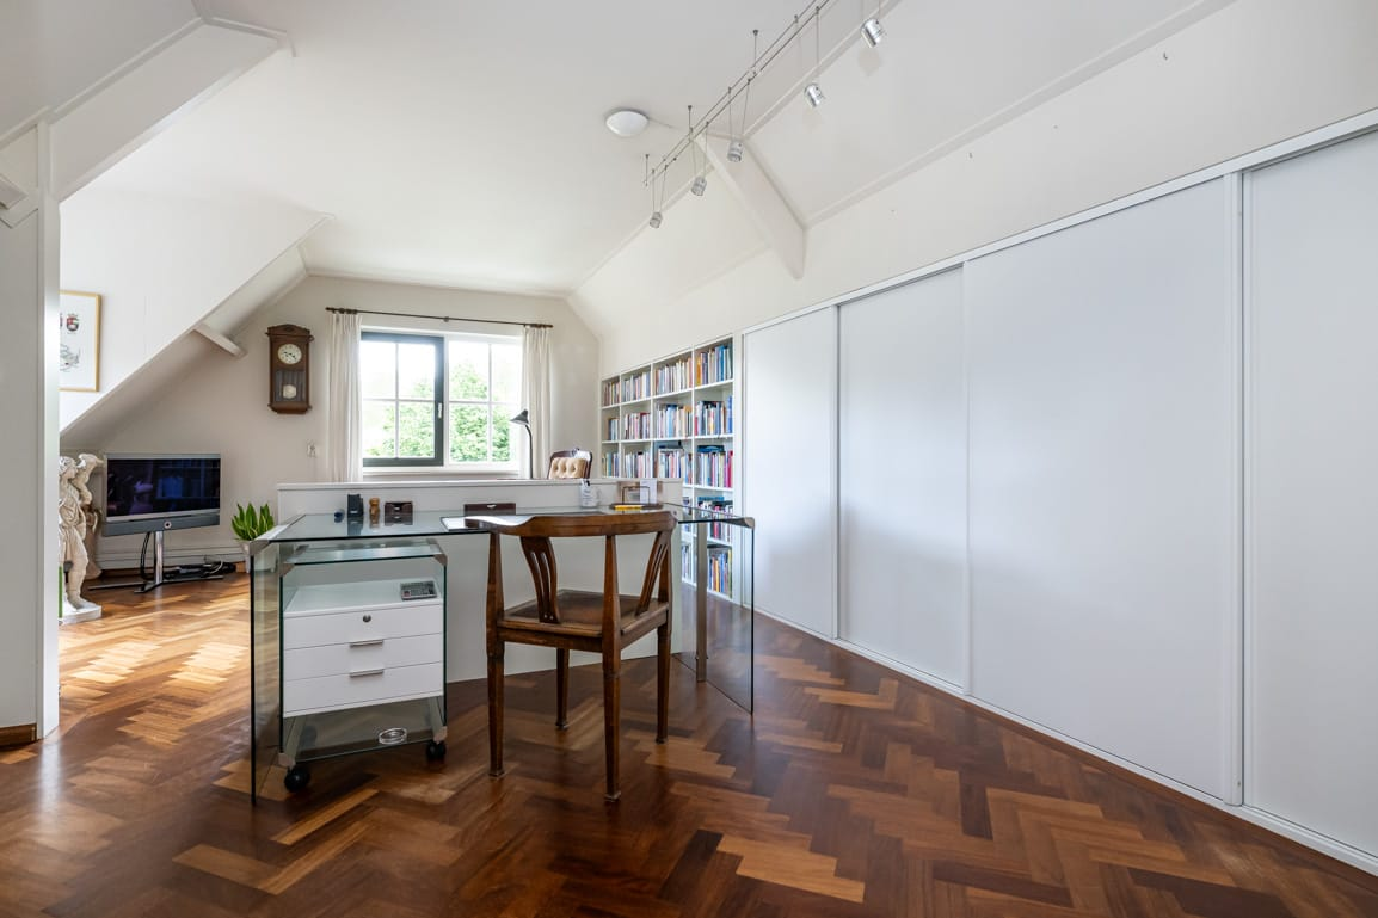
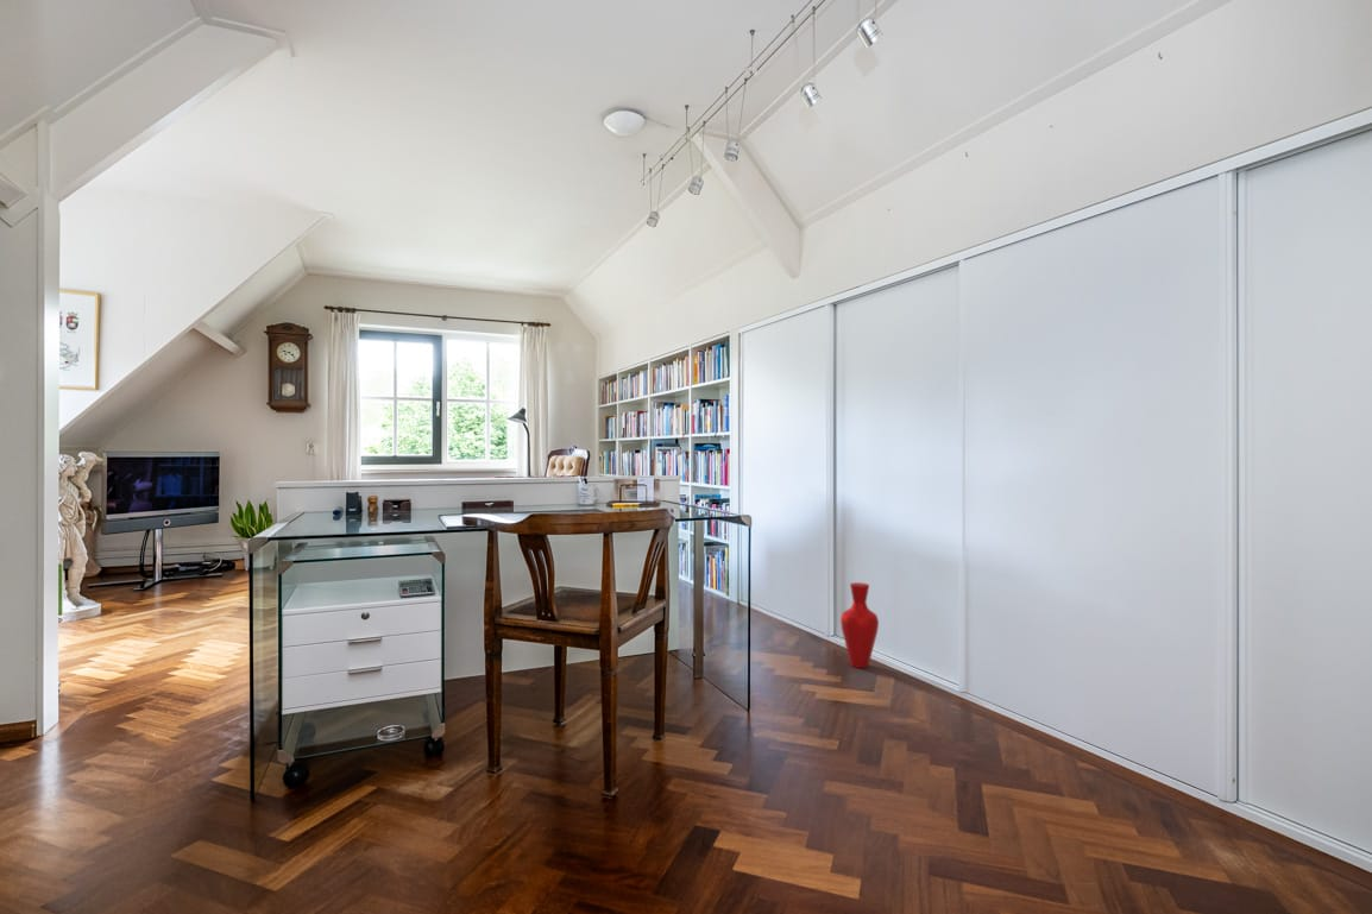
+ vase [839,581,880,669]
